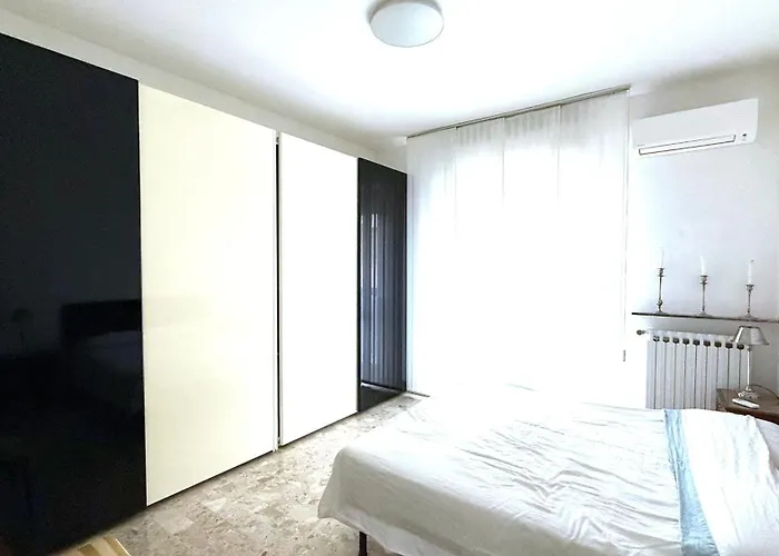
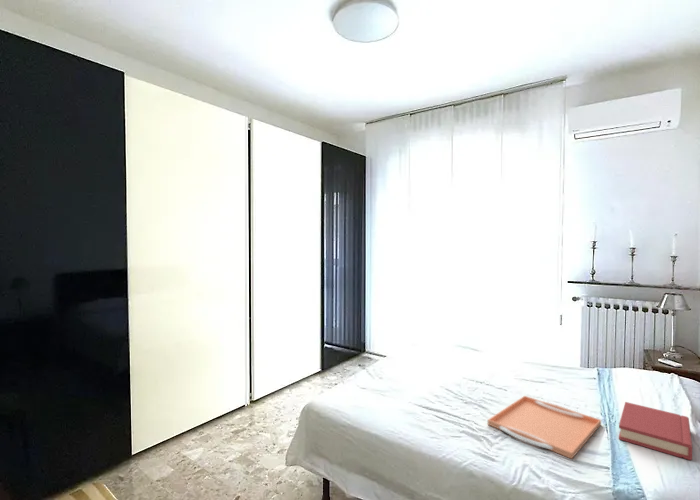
+ serving tray [487,395,602,460]
+ hardback book [618,401,693,461]
